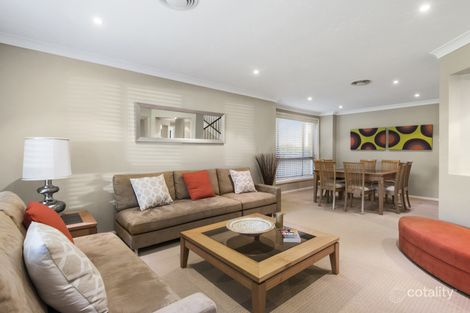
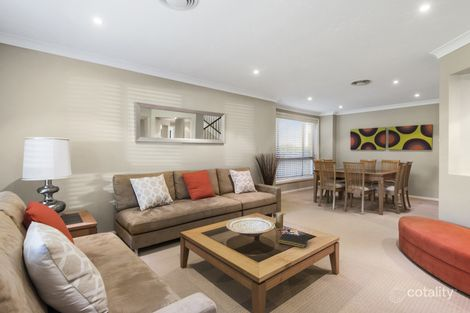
+ notepad [277,231,310,249]
